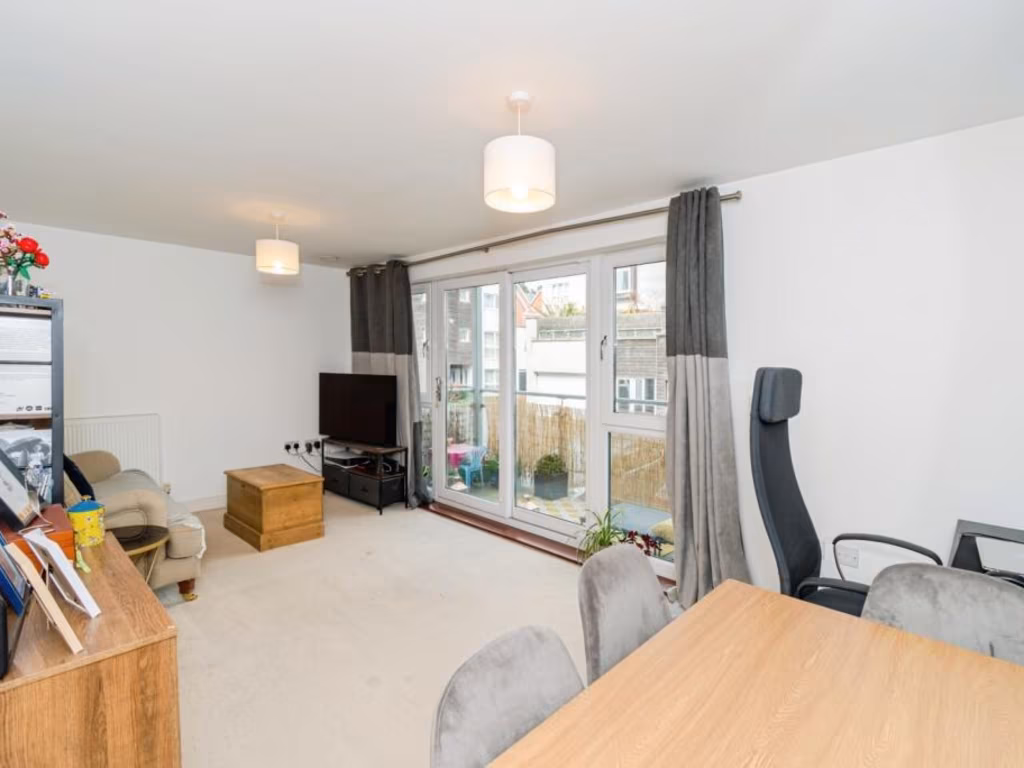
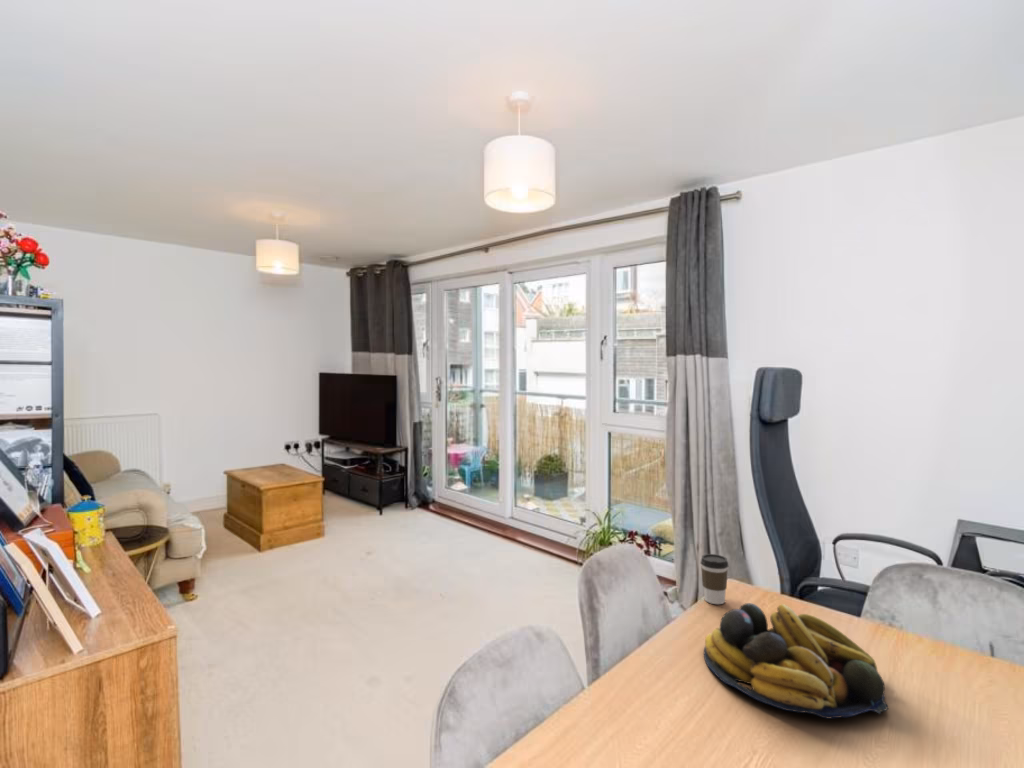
+ coffee cup [700,553,729,605]
+ fruit bowl [703,602,889,720]
